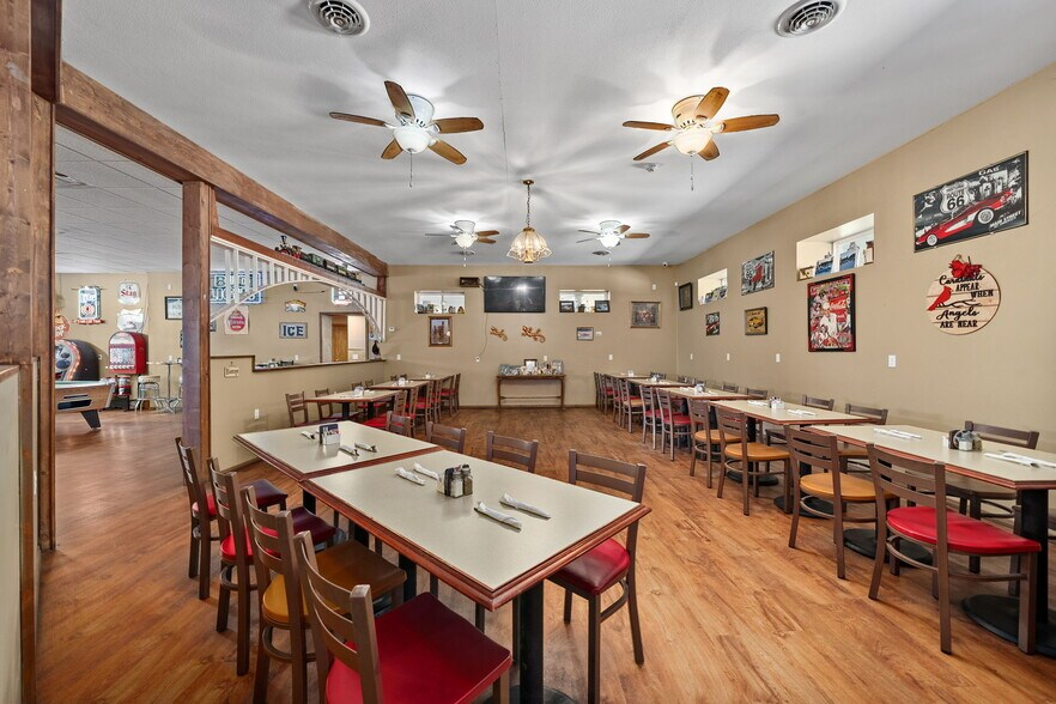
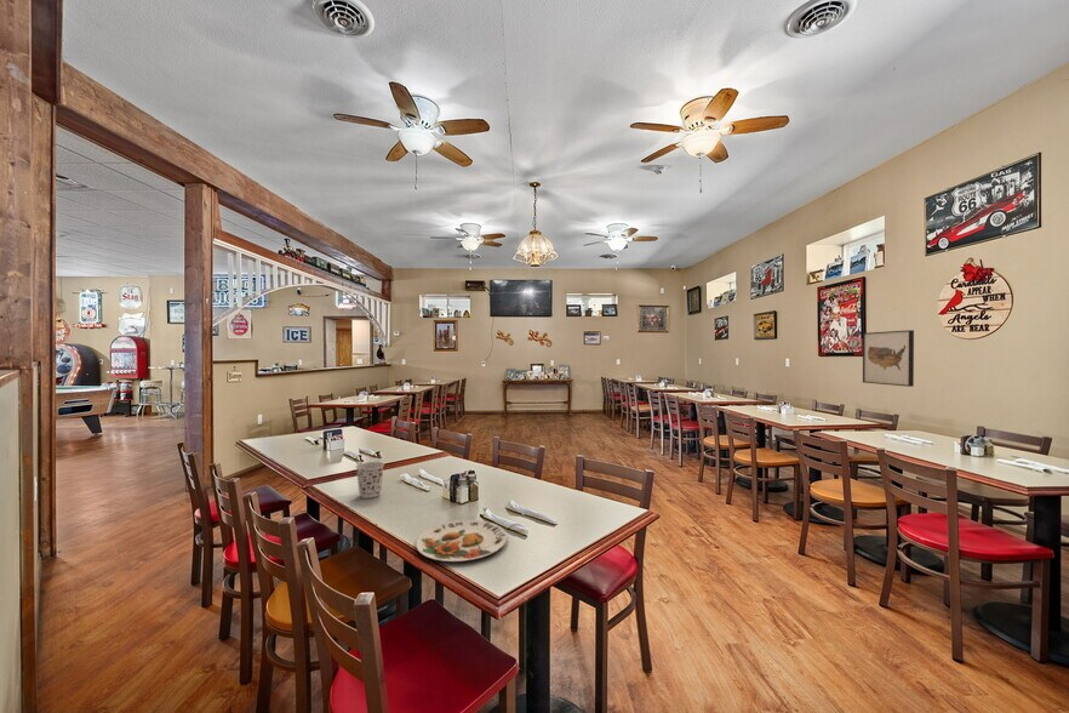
+ plate [415,519,508,563]
+ cup [355,461,385,500]
+ wall art [862,329,915,388]
